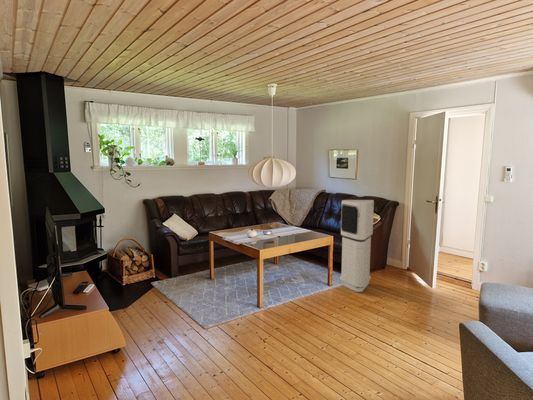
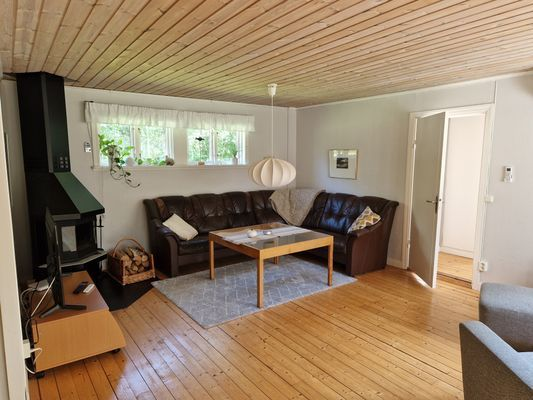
- air purifier [339,199,375,293]
